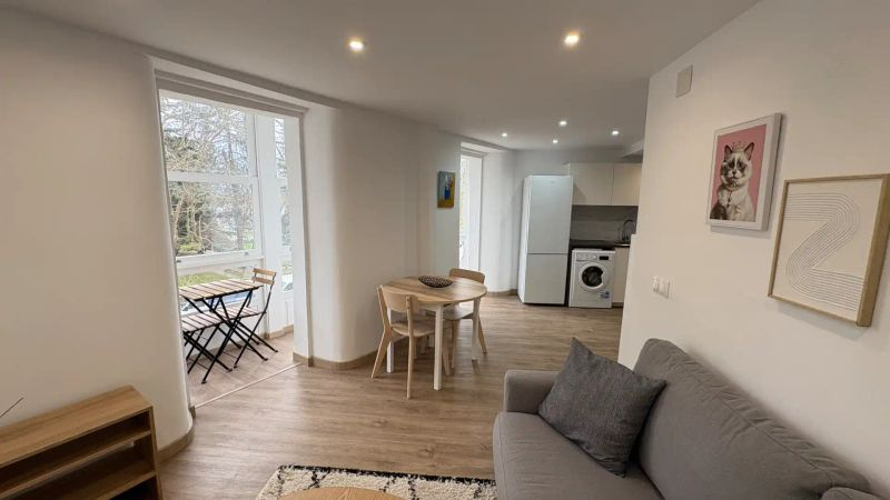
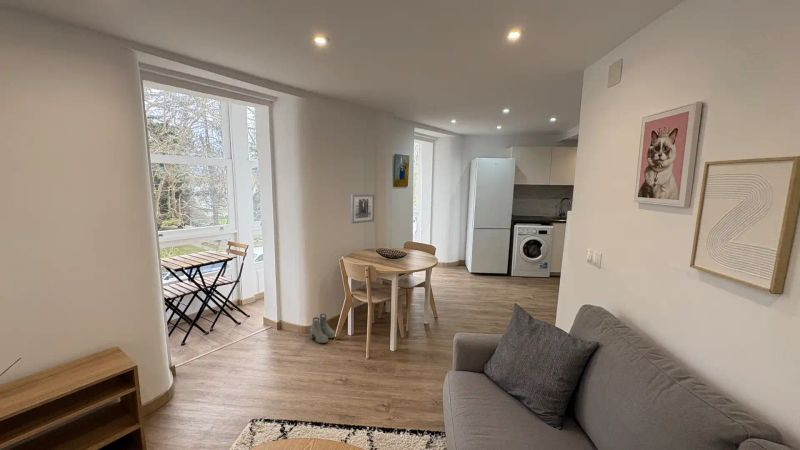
+ wall art [350,193,376,225]
+ boots [309,313,337,344]
